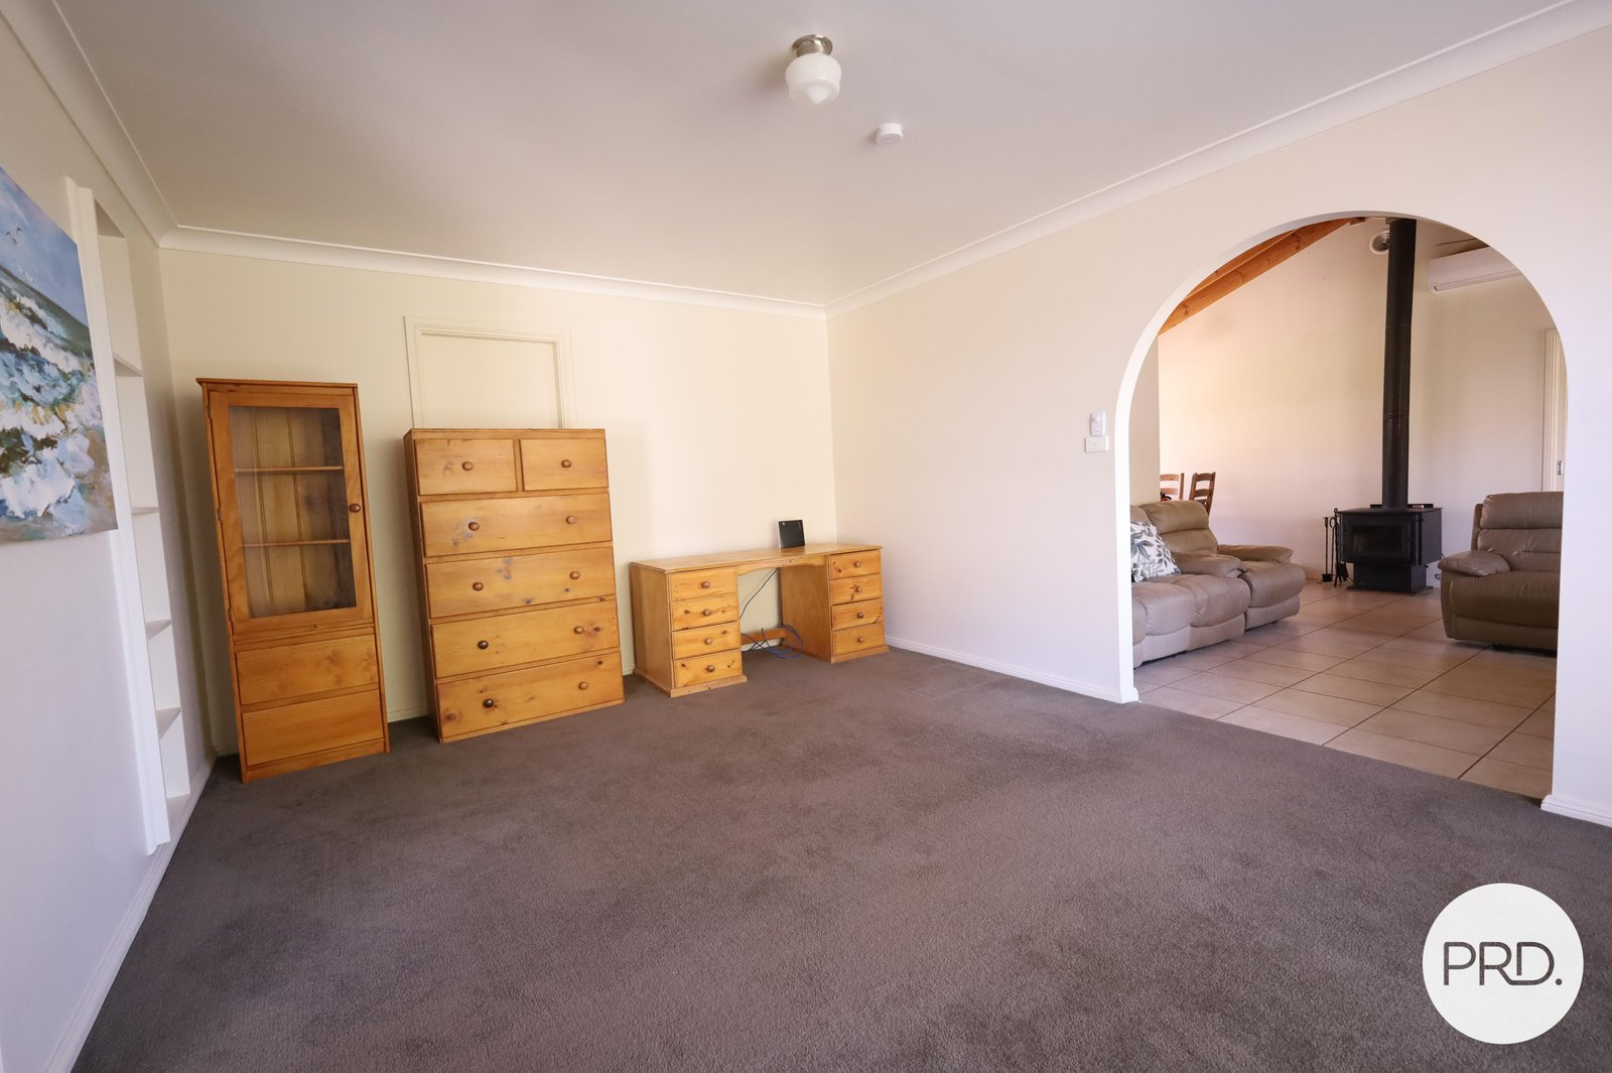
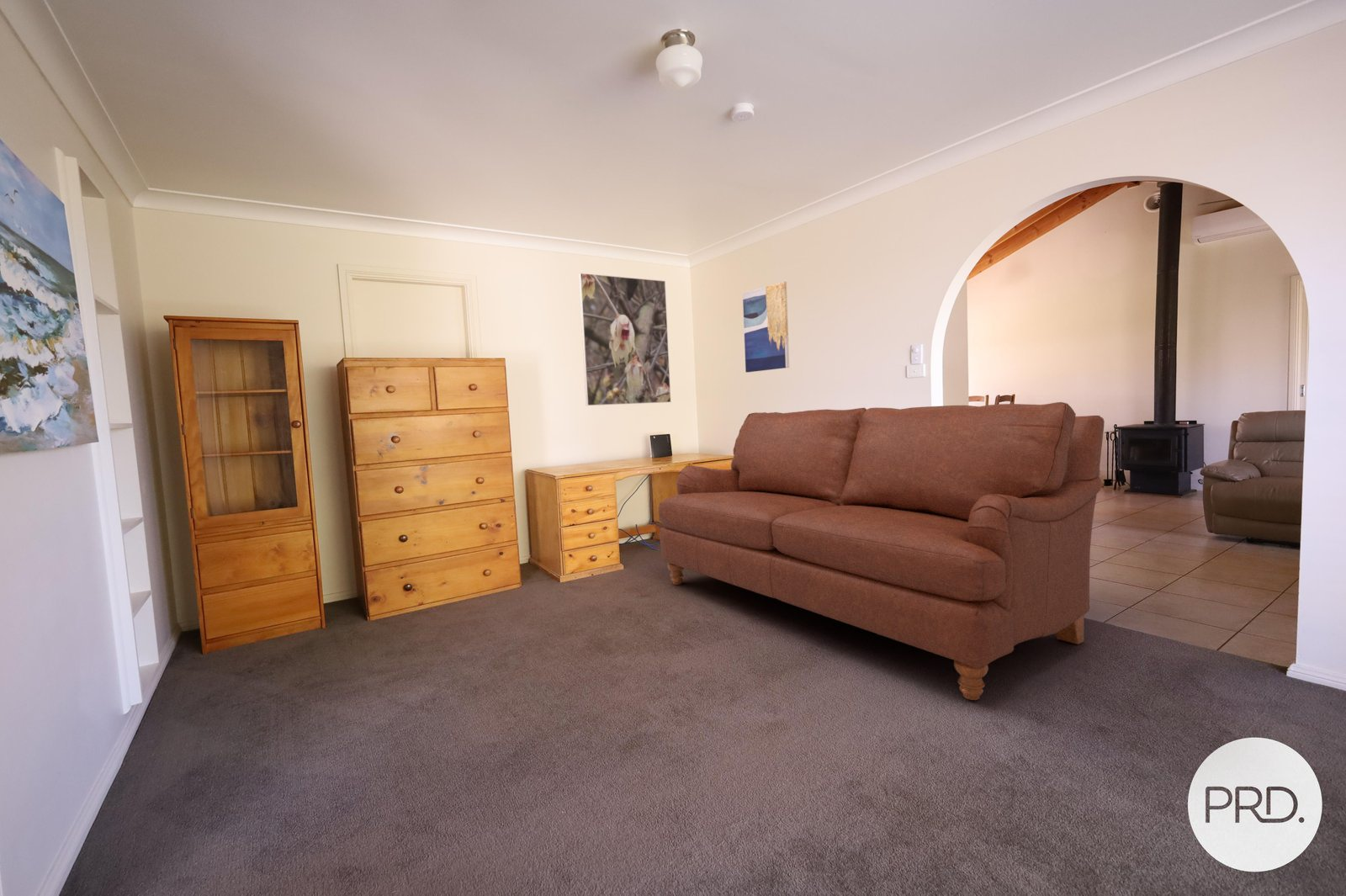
+ sofa [658,401,1105,701]
+ wall art [742,281,790,374]
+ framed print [578,273,671,406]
